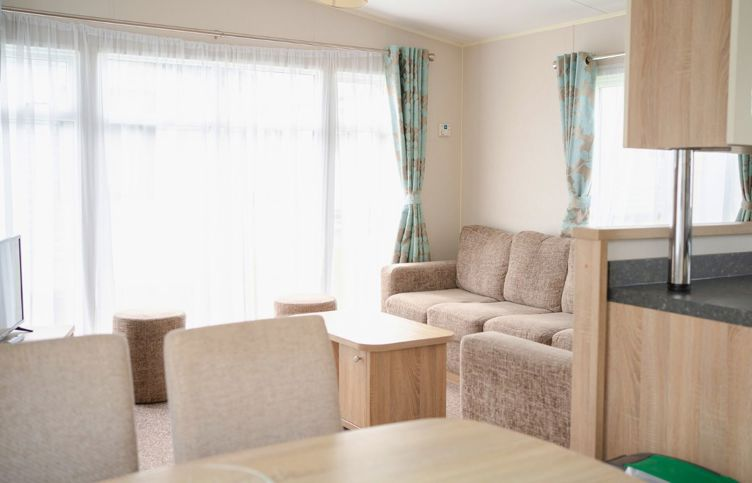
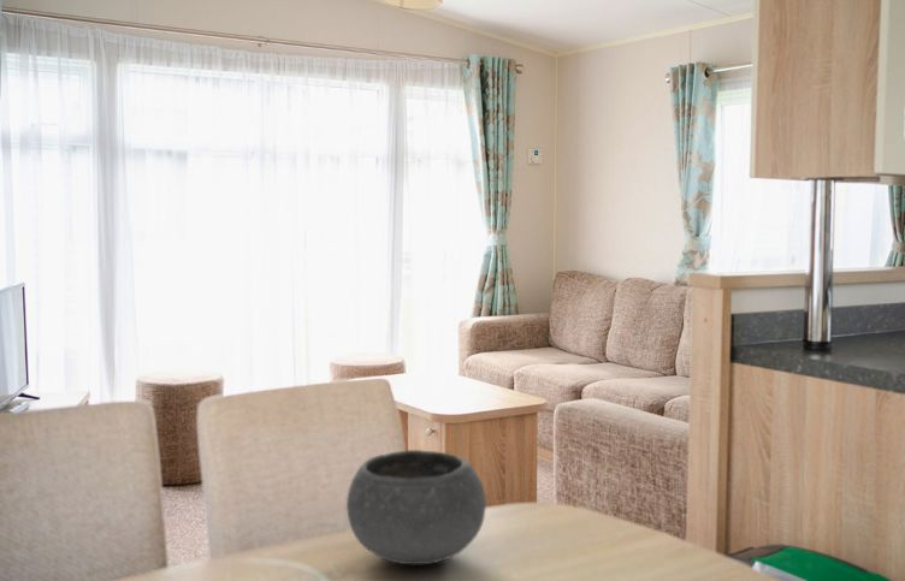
+ bowl [345,449,487,565]
